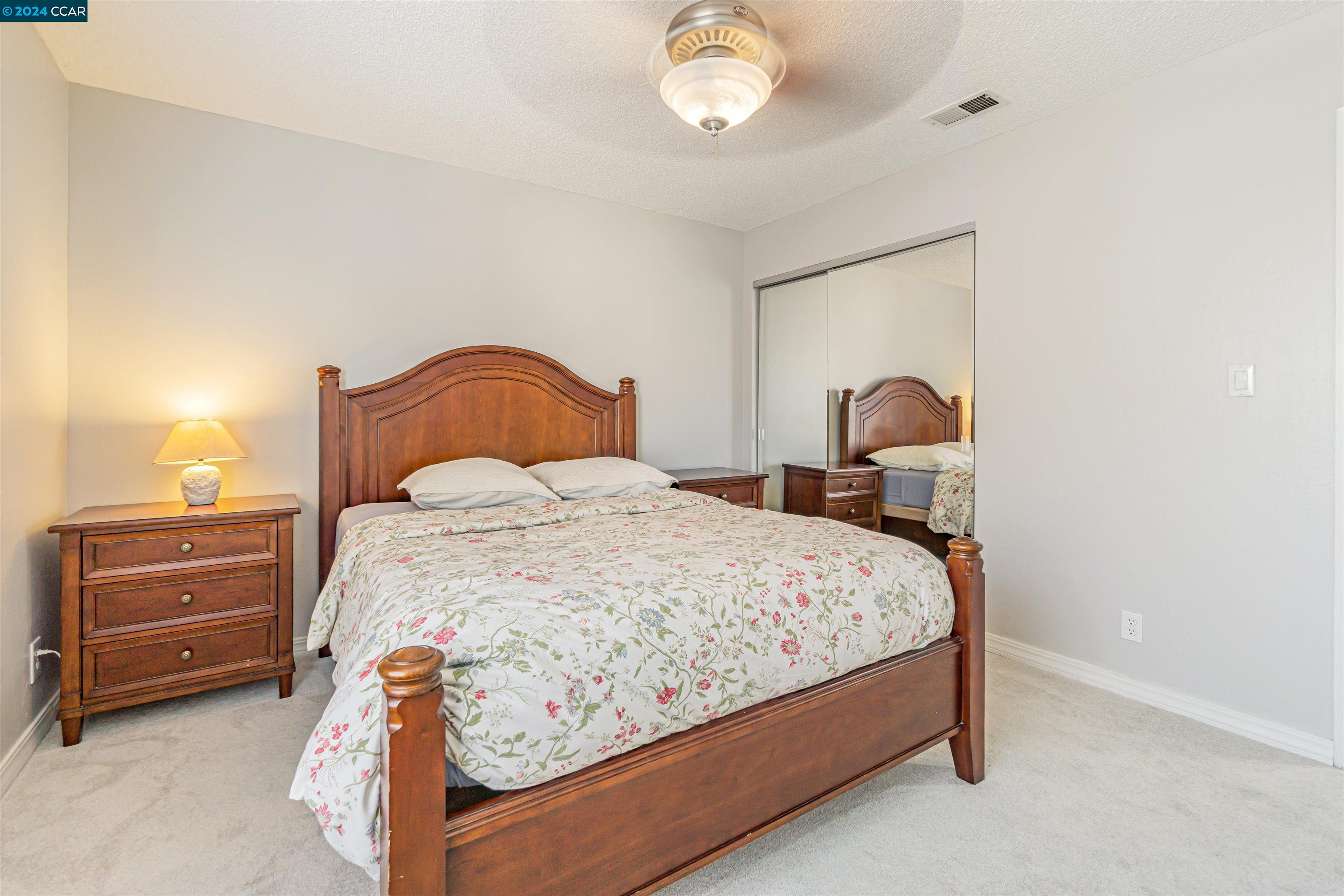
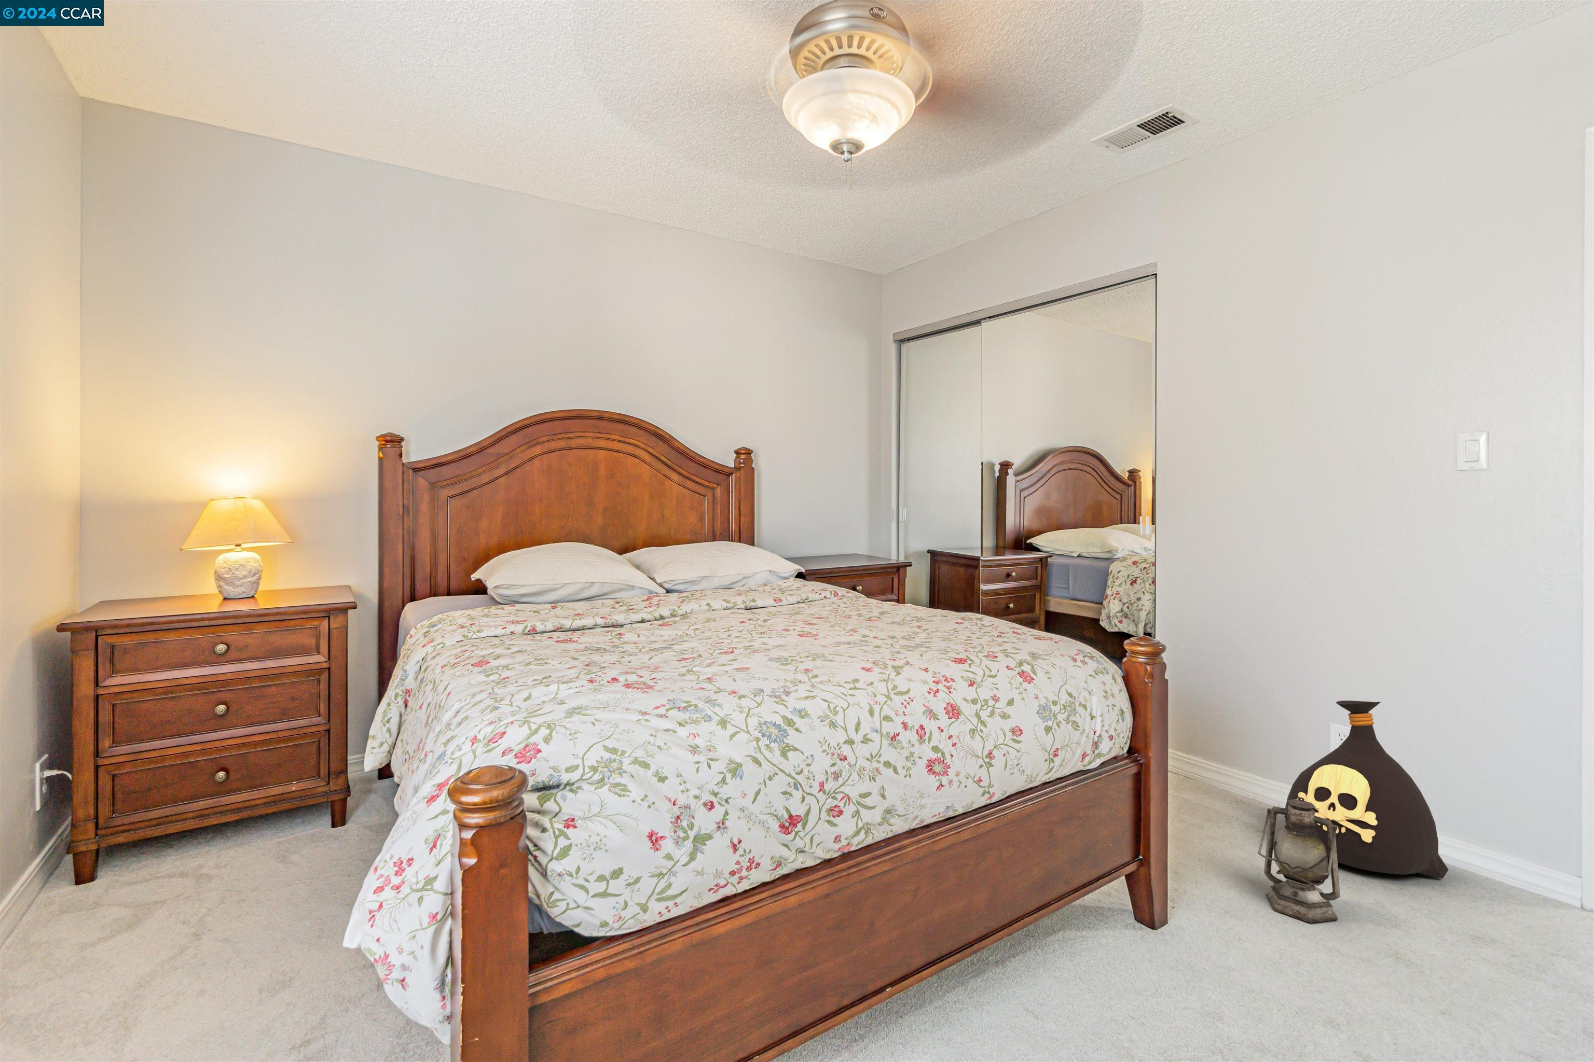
+ bag [1284,700,1449,879]
+ lantern [1257,796,1341,923]
